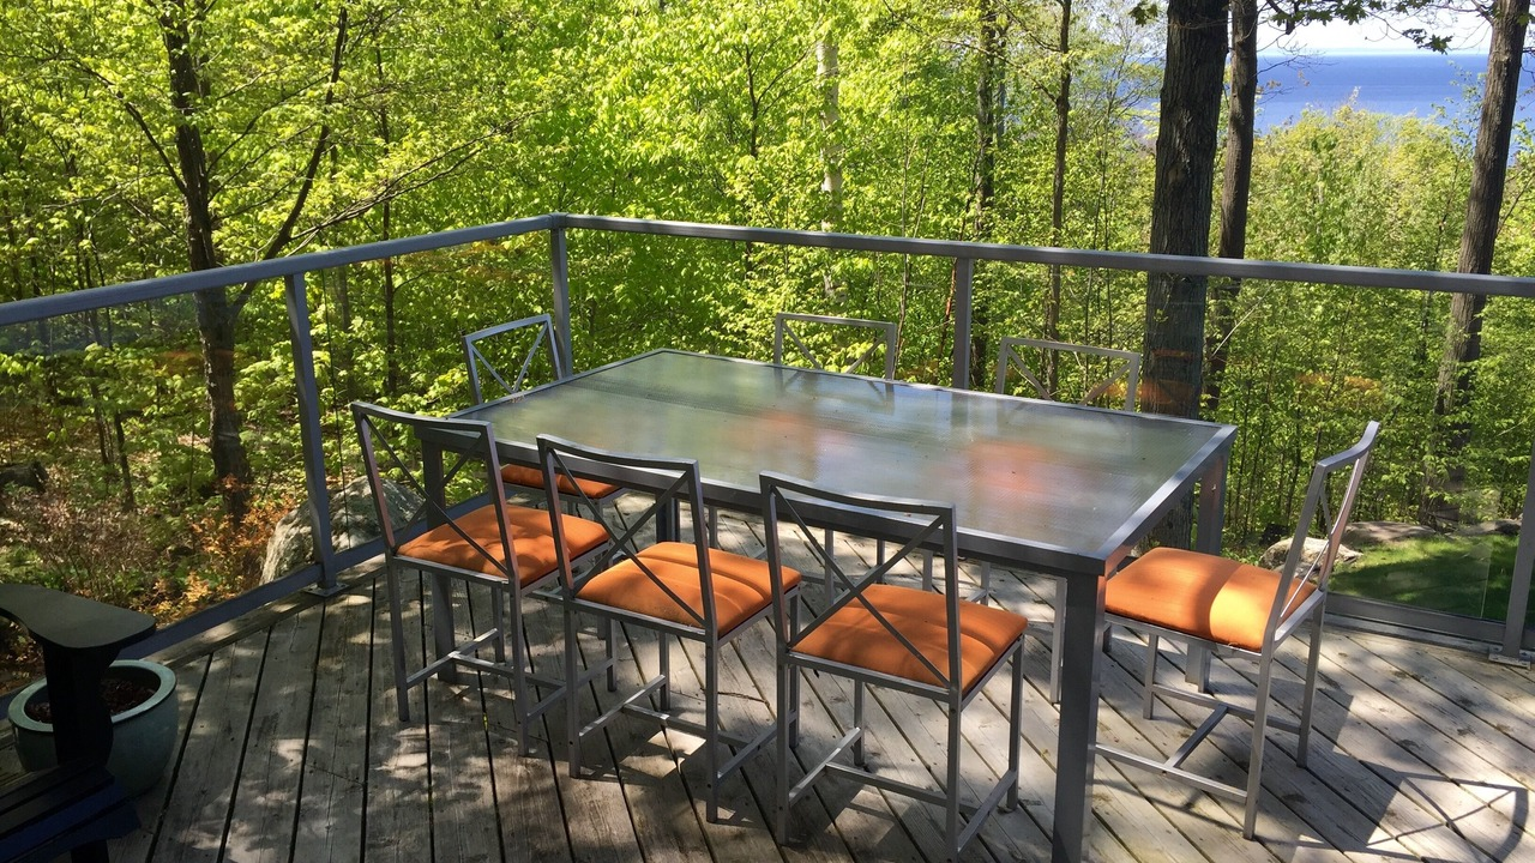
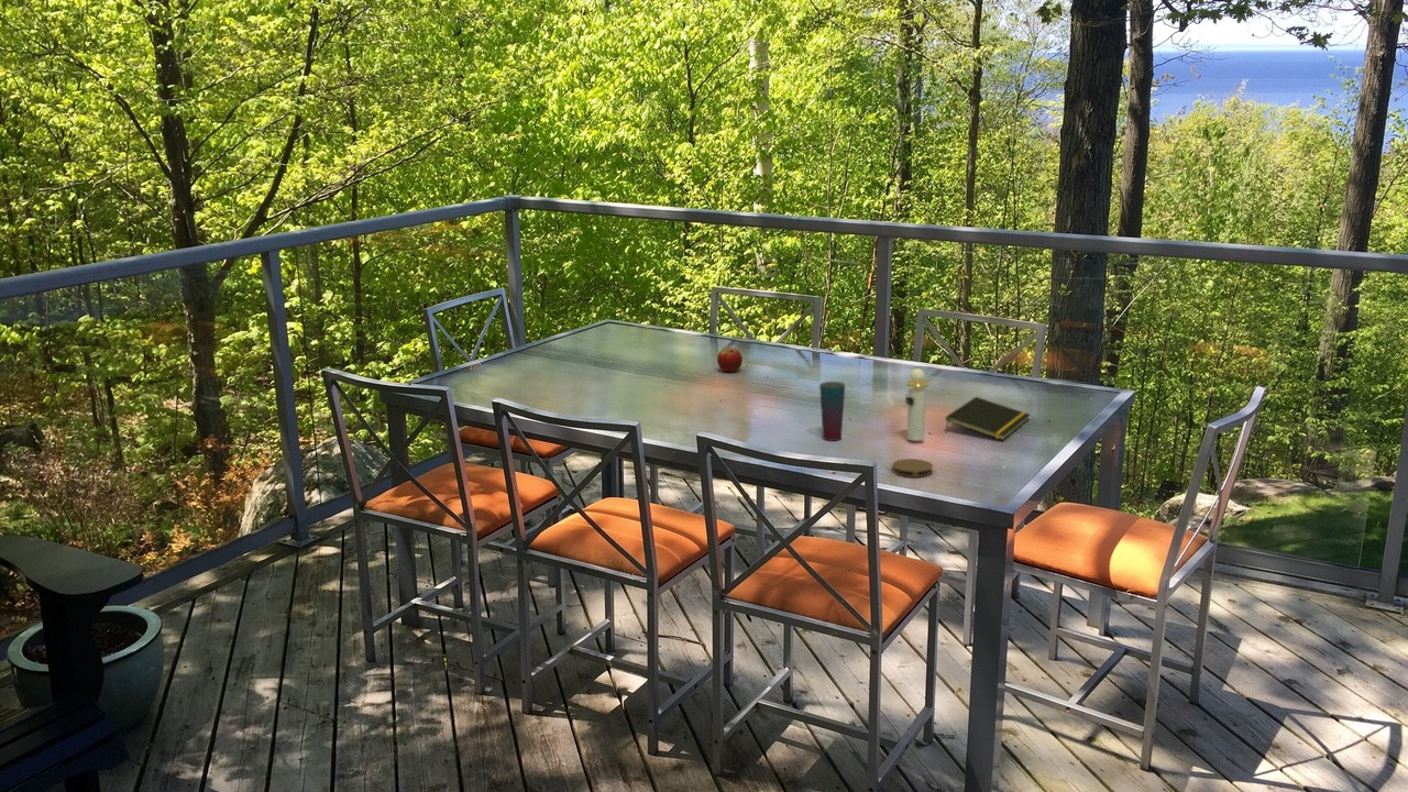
+ notepad [944,396,1032,441]
+ coaster [891,458,934,479]
+ cup [818,381,846,441]
+ fruit [716,346,744,373]
+ perfume bottle [904,367,930,442]
